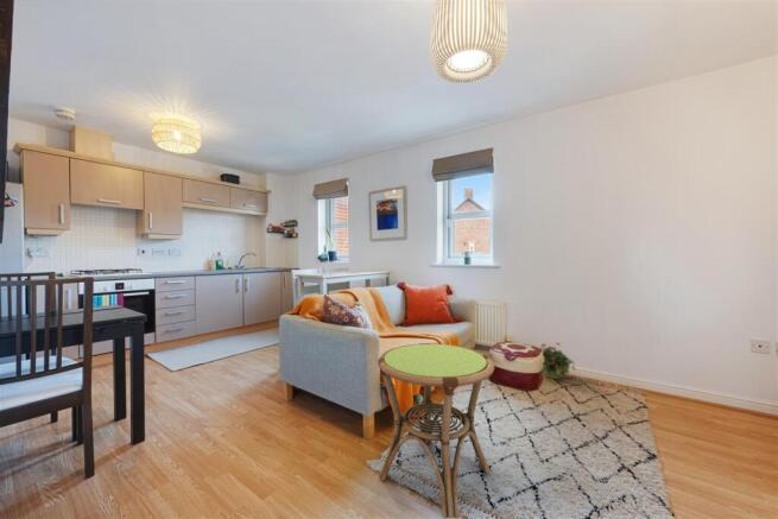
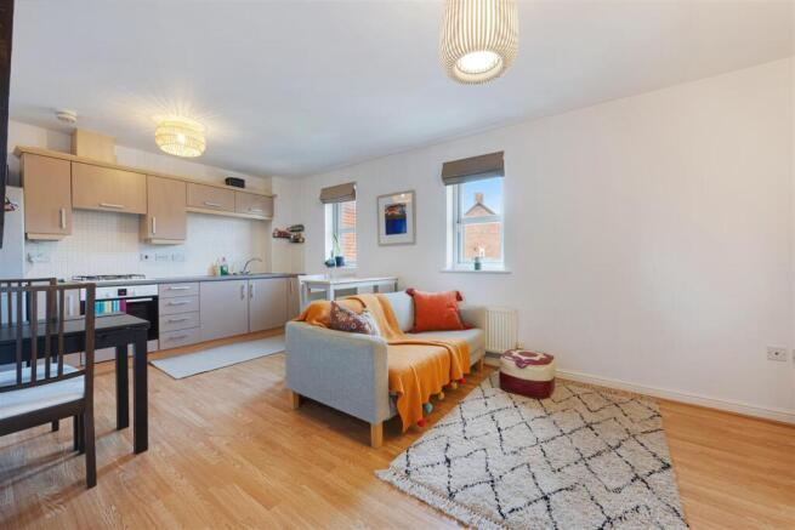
- side table [377,342,495,519]
- potted plant [538,341,576,380]
